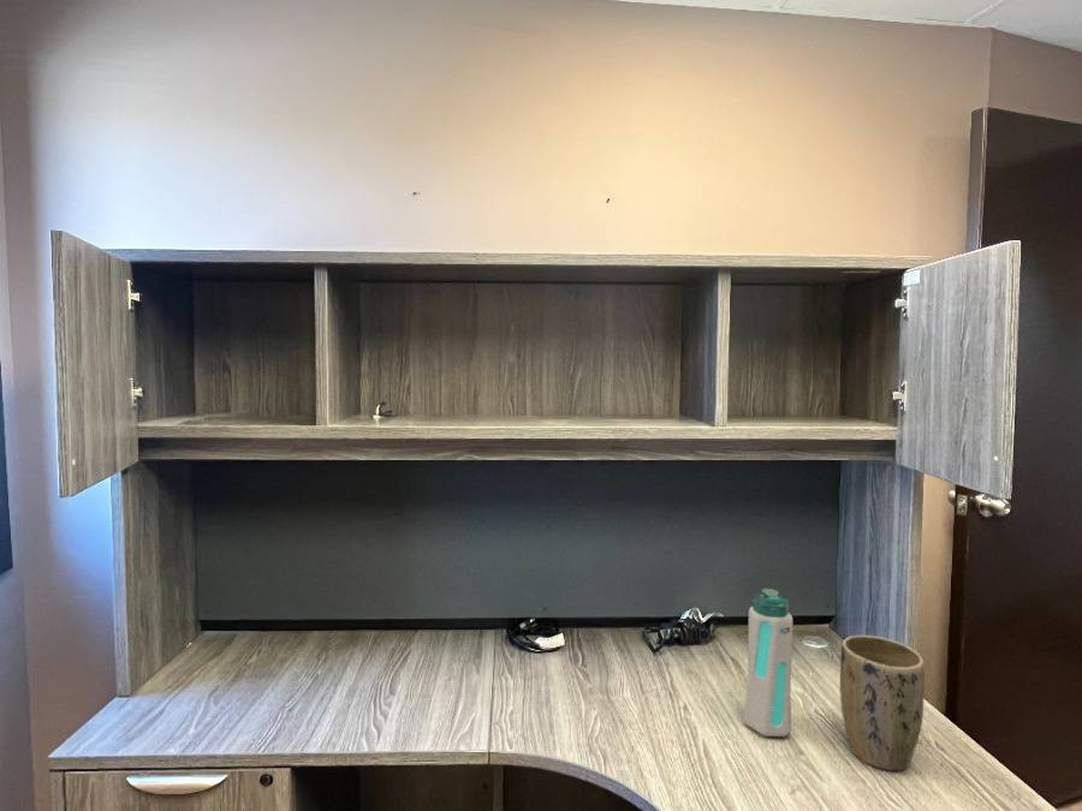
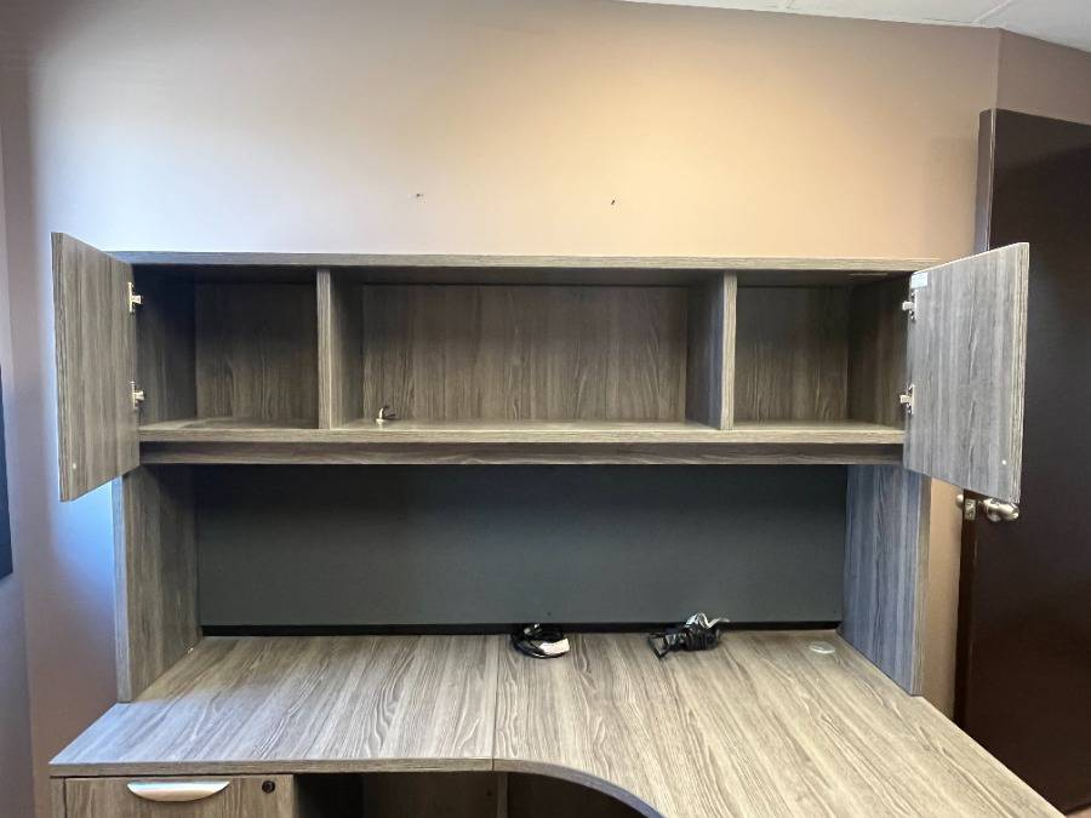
- plant pot [839,634,926,771]
- water bottle [743,588,793,738]
